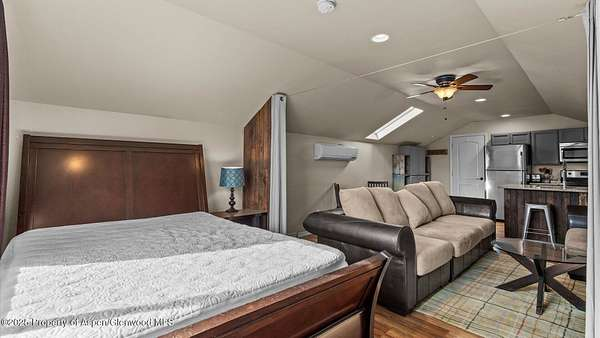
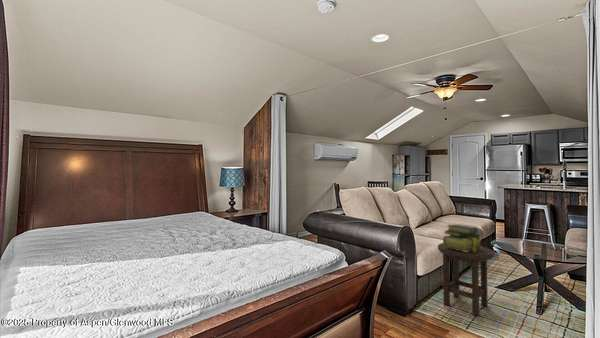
+ stack of books [442,223,483,252]
+ stool [437,242,495,317]
